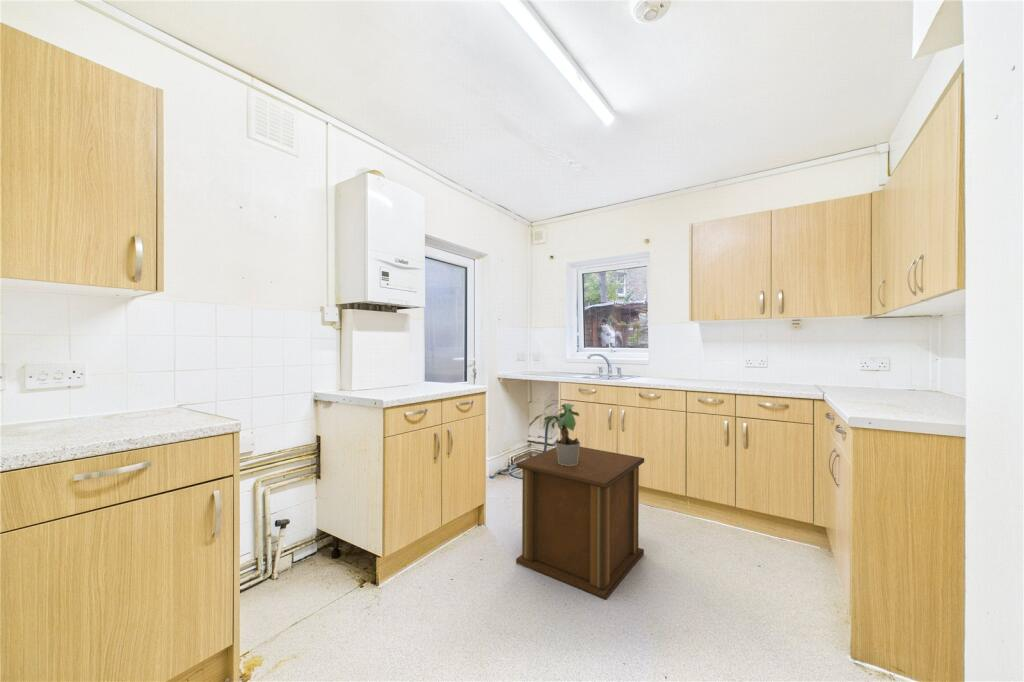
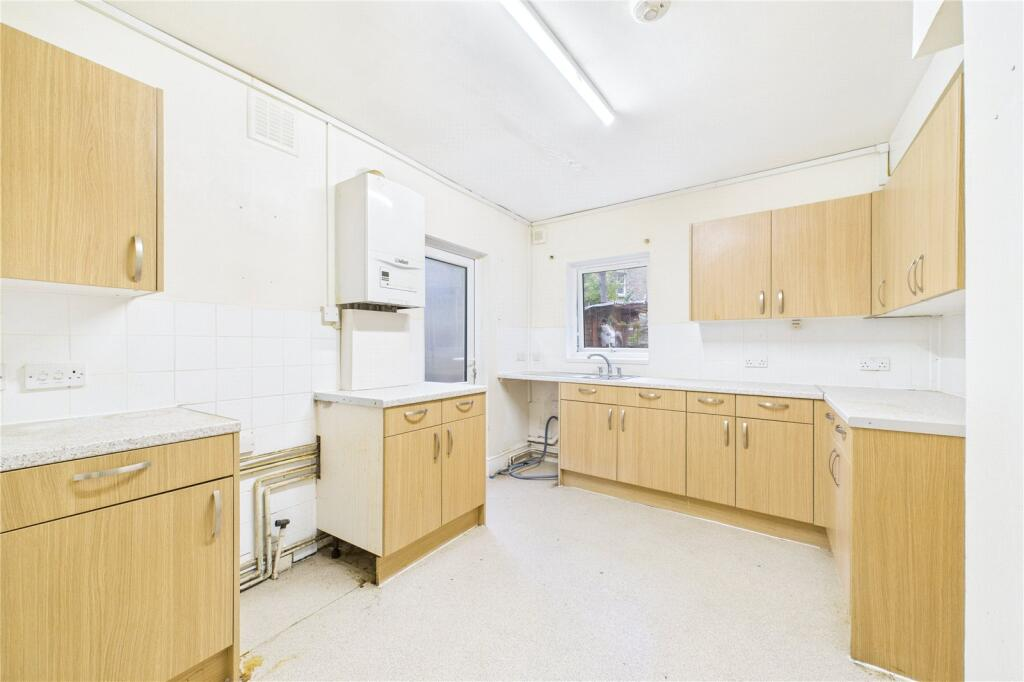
- side table [515,446,645,601]
- potted plant [528,402,581,466]
